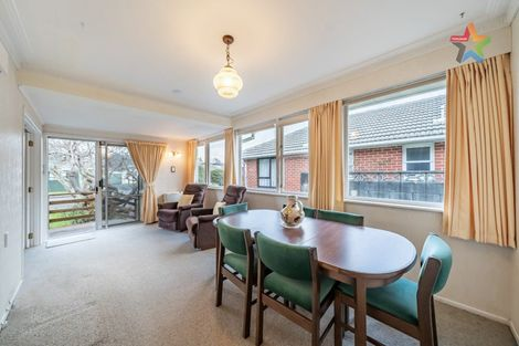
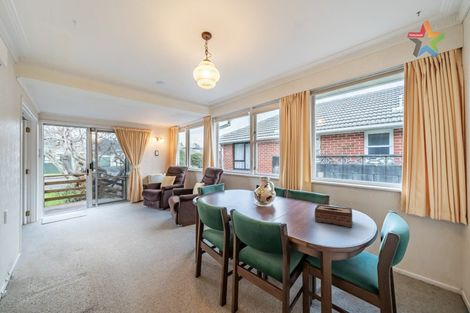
+ tissue box [314,204,353,228]
